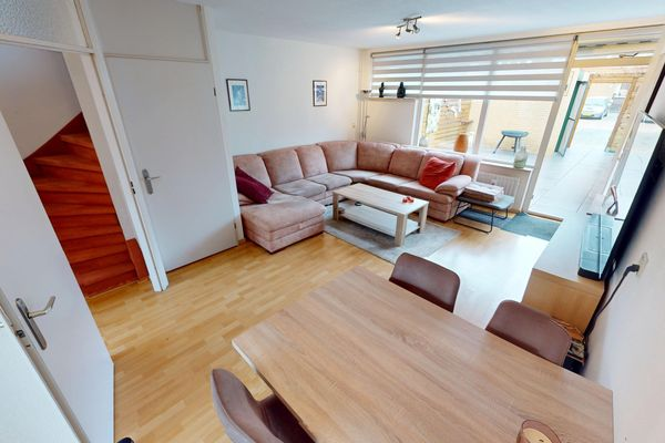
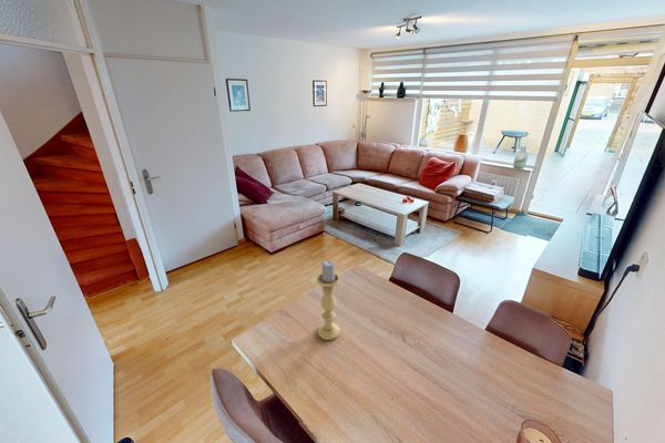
+ candle holder [316,260,340,341]
